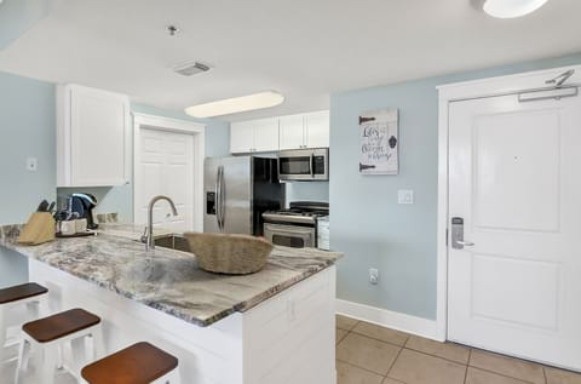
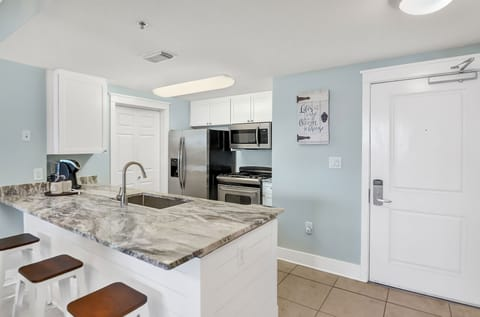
- knife block [15,199,62,246]
- fruit basket [182,230,277,275]
